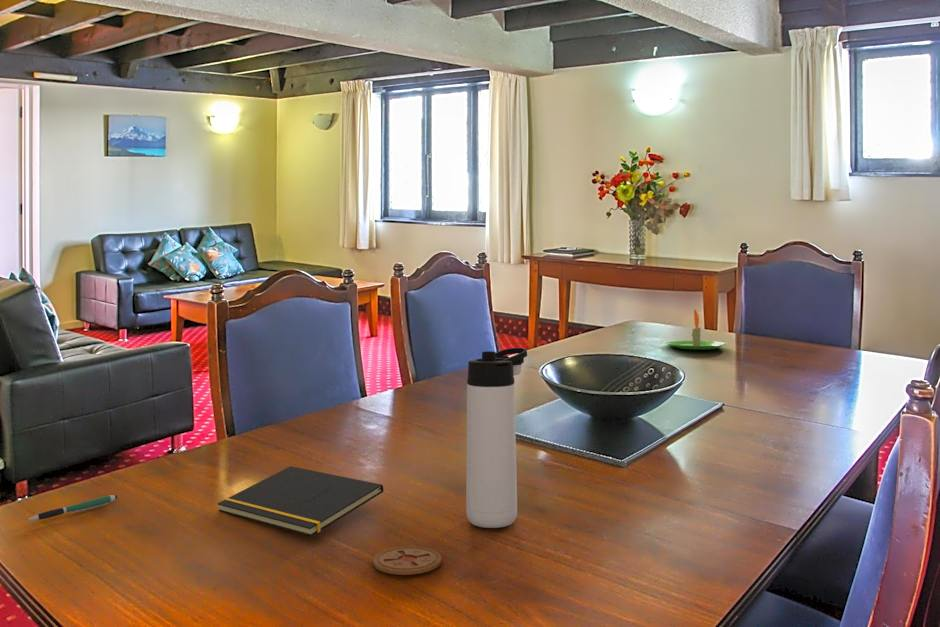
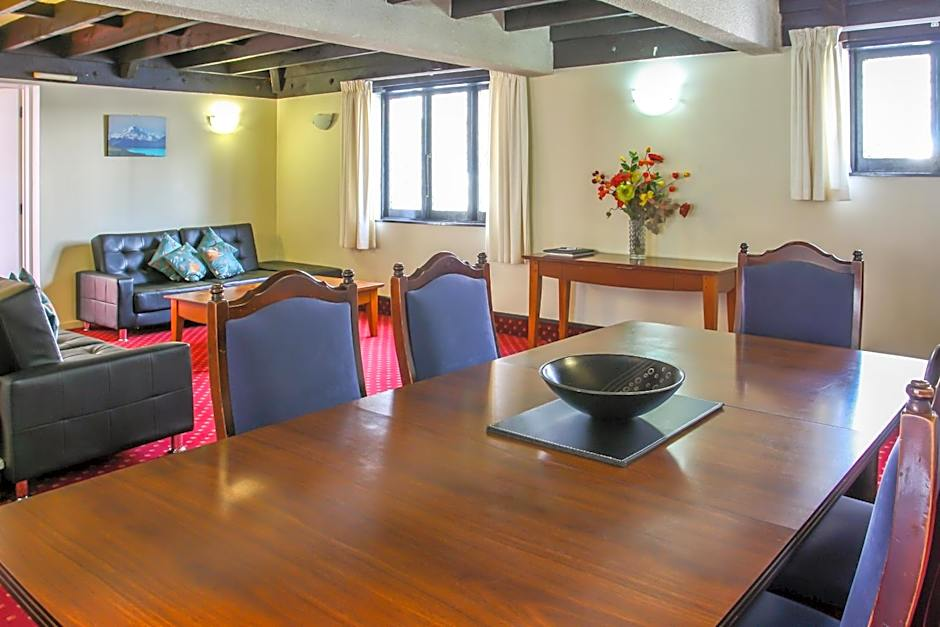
- thermos bottle [465,347,528,529]
- coaster [372,546,442,576]
- pen [28,494,118,521]
- candle [665,308,729,351]
- notepad [217,465,384,537]
